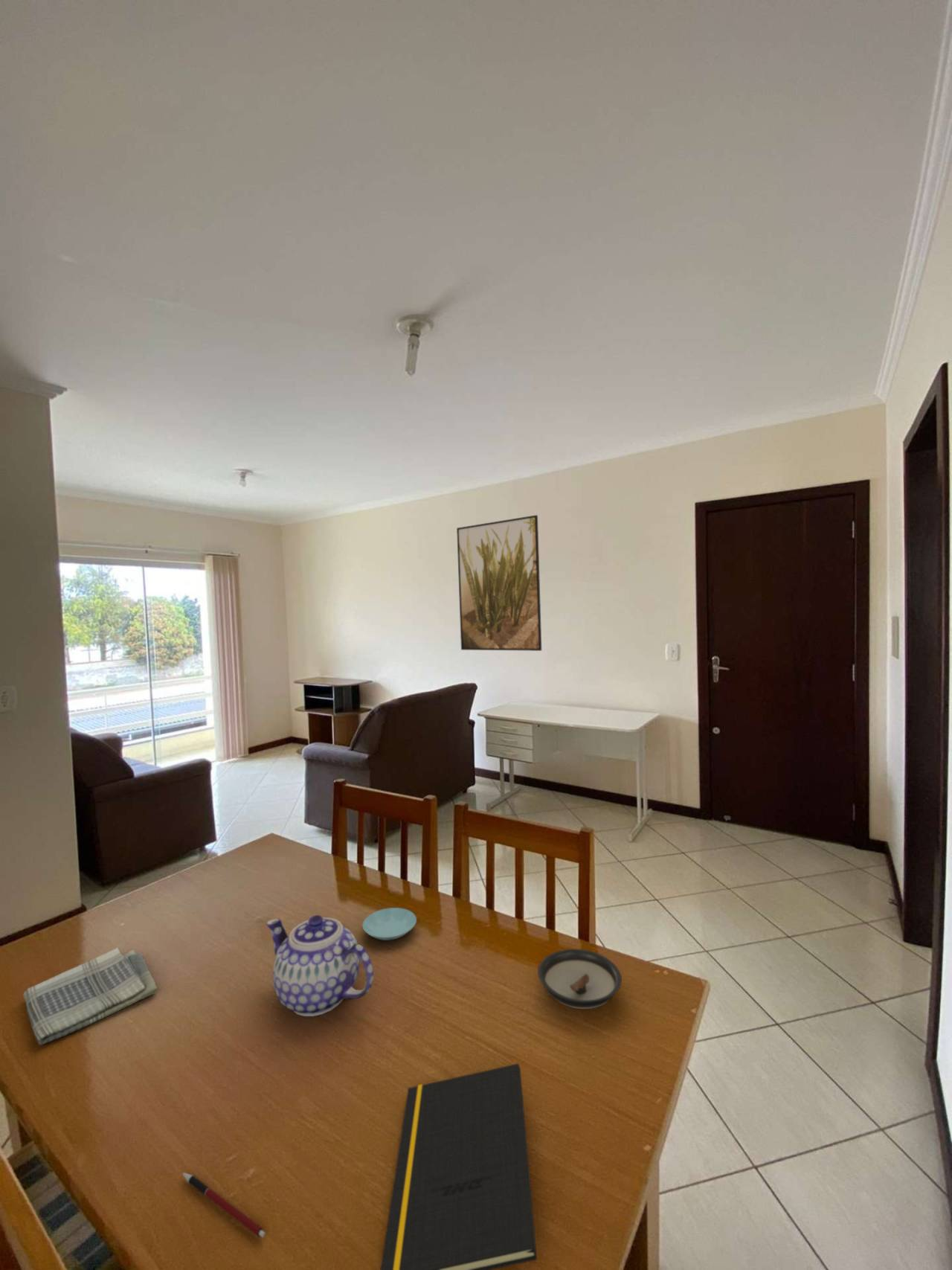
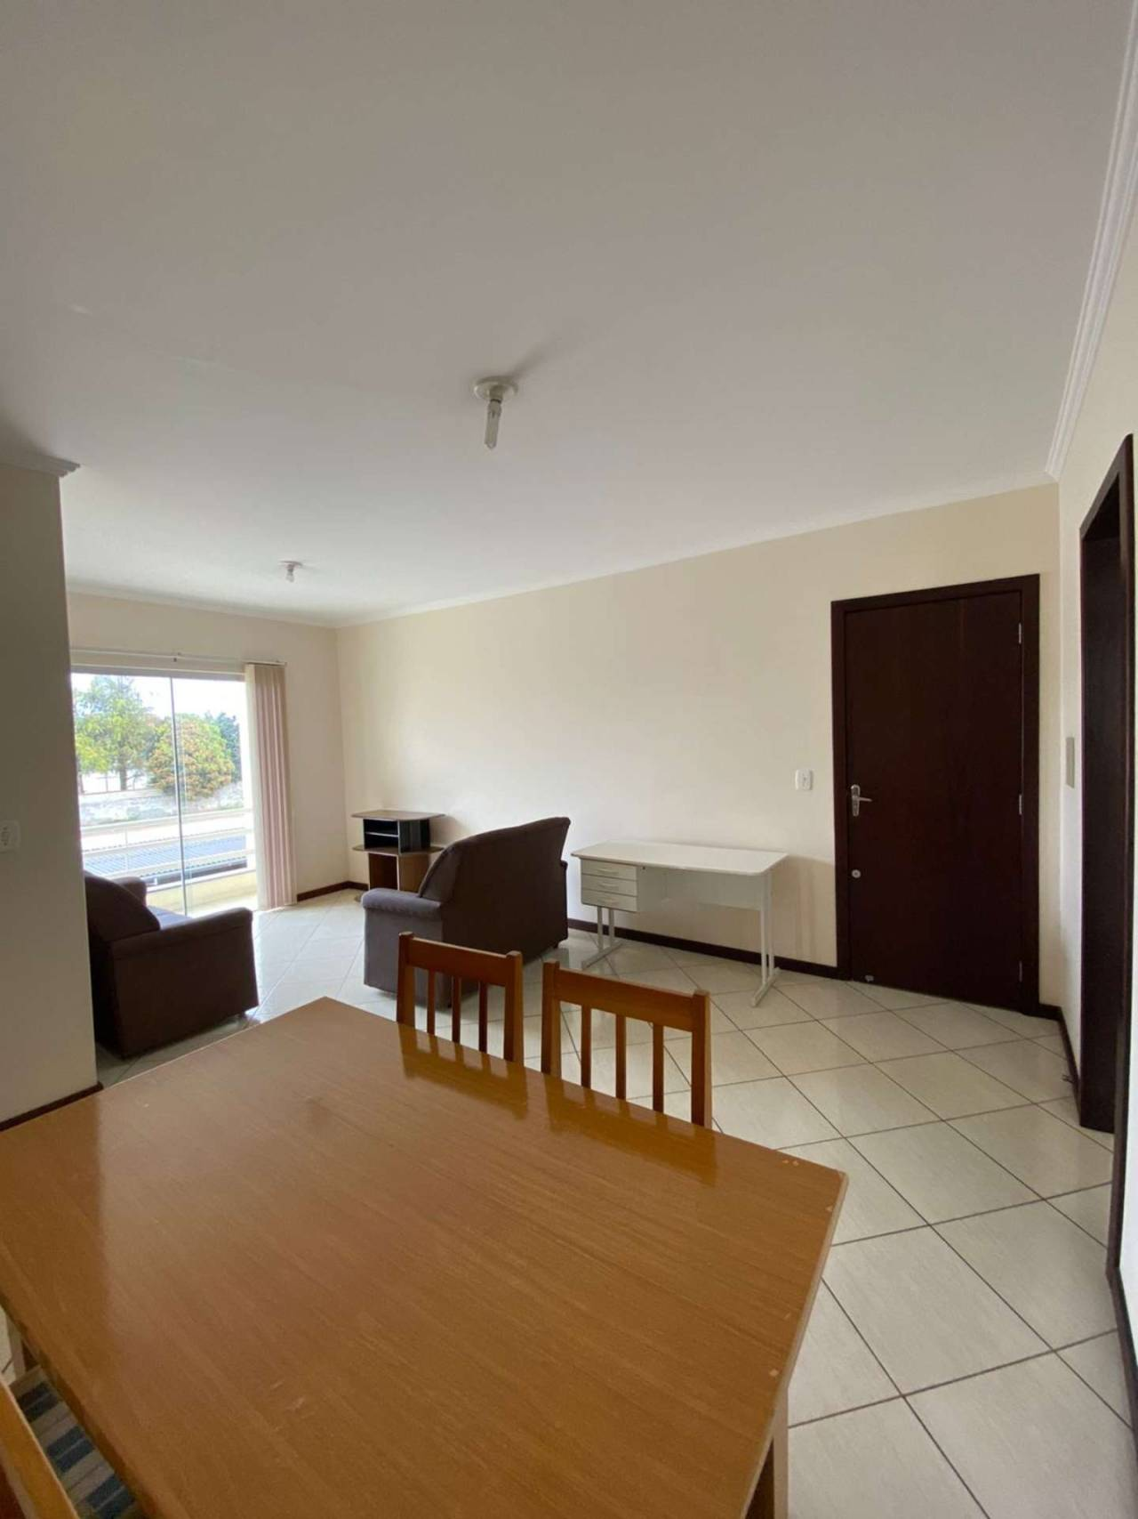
- dish towel [22,947,158,1046]
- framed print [456,514,542,652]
- teapot [266,914,374,1017]
- saucer [361,907,417,941]
- pen [182,1172,266,1238]
- notepad [379,1063,538,1270]
- saucer [537,948,623,1010]
